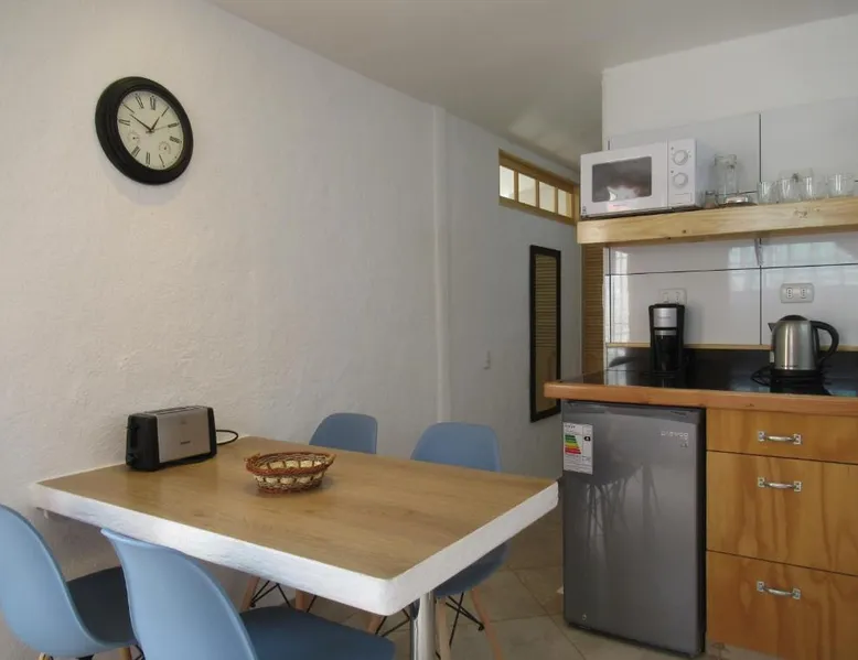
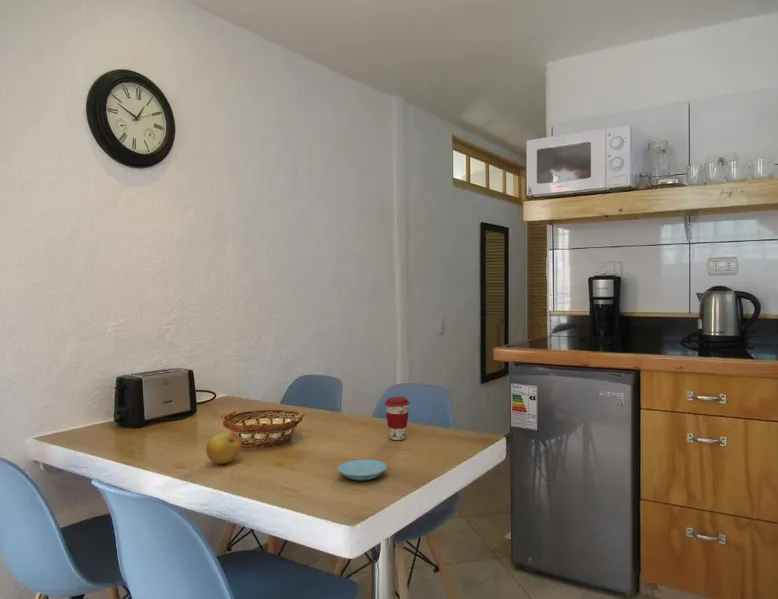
+ coffee cup [384,396,410,441]
+ saucer [337,458,388,482]
+ fruit [205,430,243,465]
